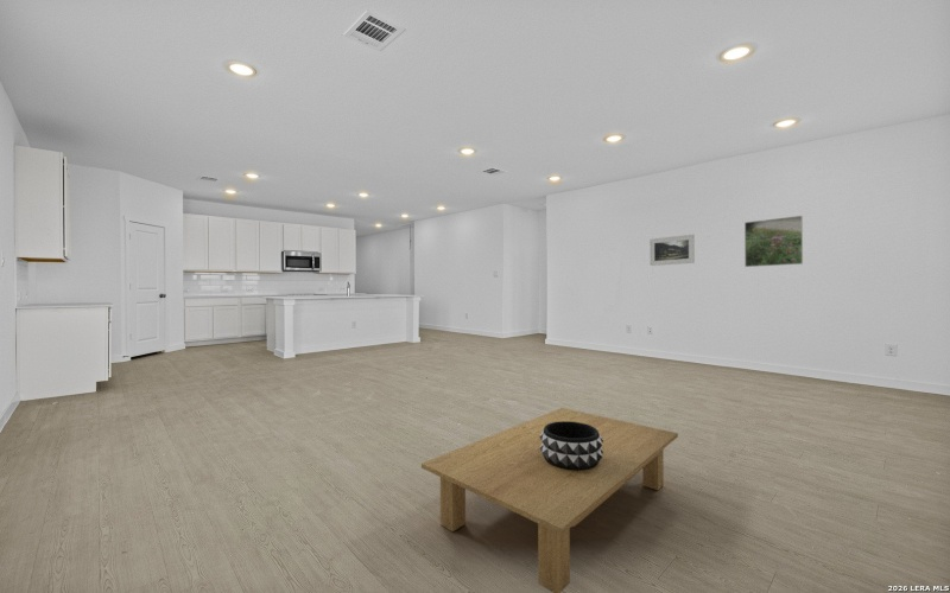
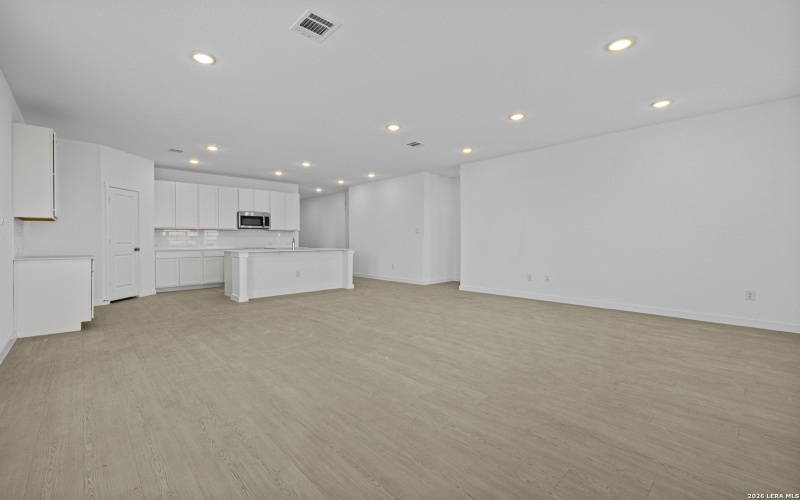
- decorative bowl [539,421,603,471]
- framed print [743,215,804,268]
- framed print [648,234,696,267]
- coffee table [420,407,679,593]
